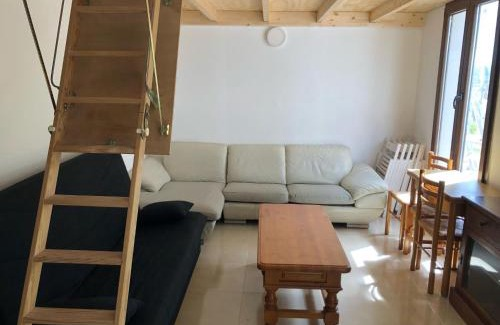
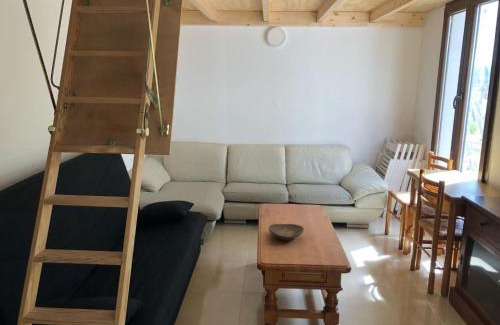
+ decorative bowl [268,223,305,242]
